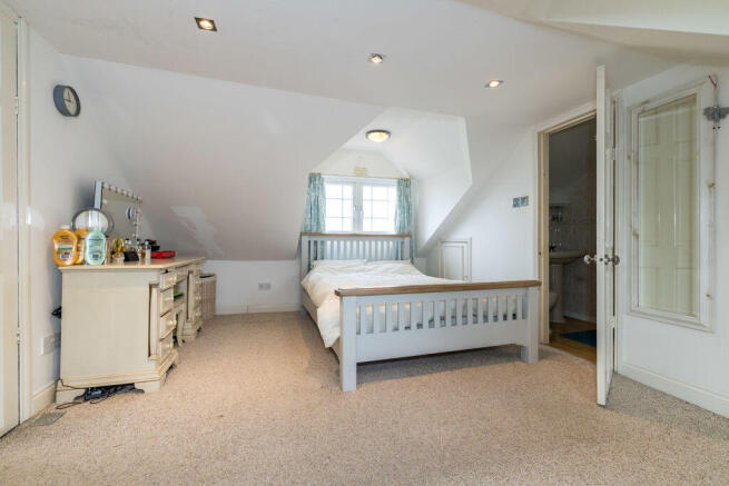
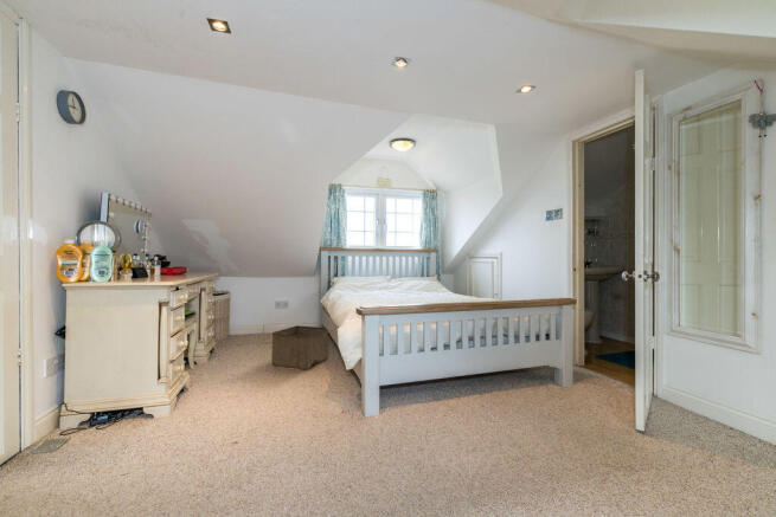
+ storage bin [270,324,329,371]
